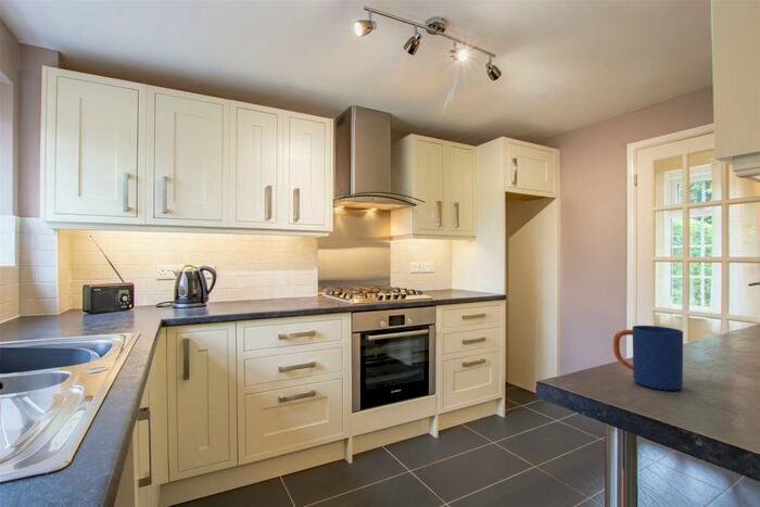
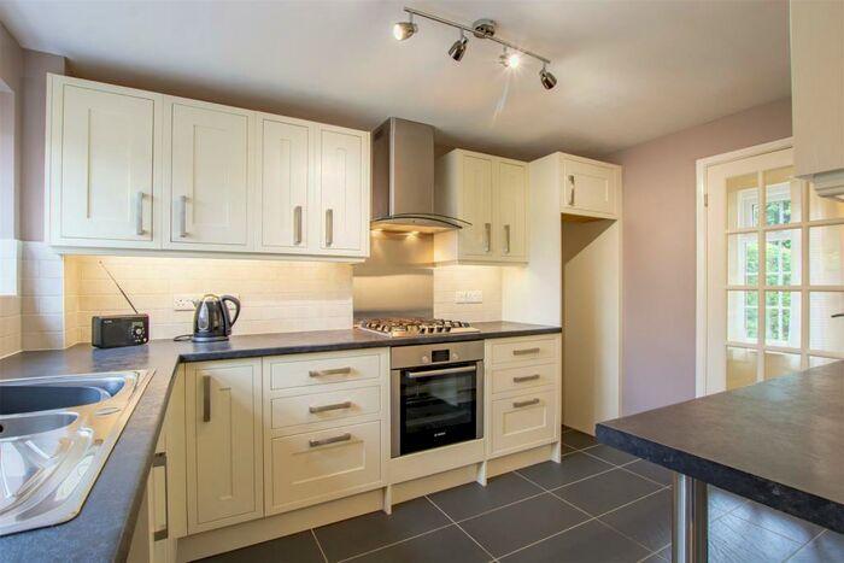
- mug [612,325,684,391]
